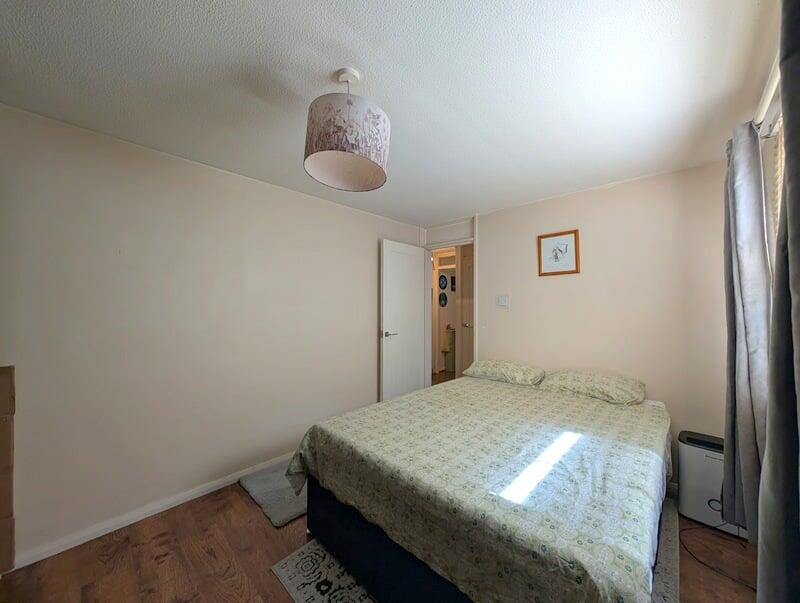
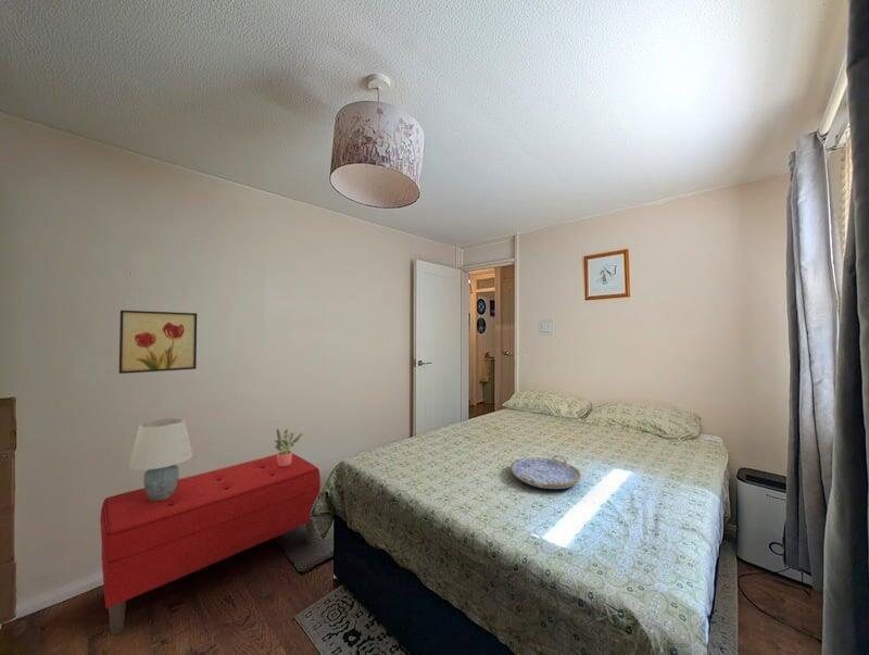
+ bench [99,453,322,637]
+ potted plant [274,428,304,466]
+ wall art [118,310,198,375]
+ serving tray [509,454,582,490]
+ table lamp [127,417,193,501]
